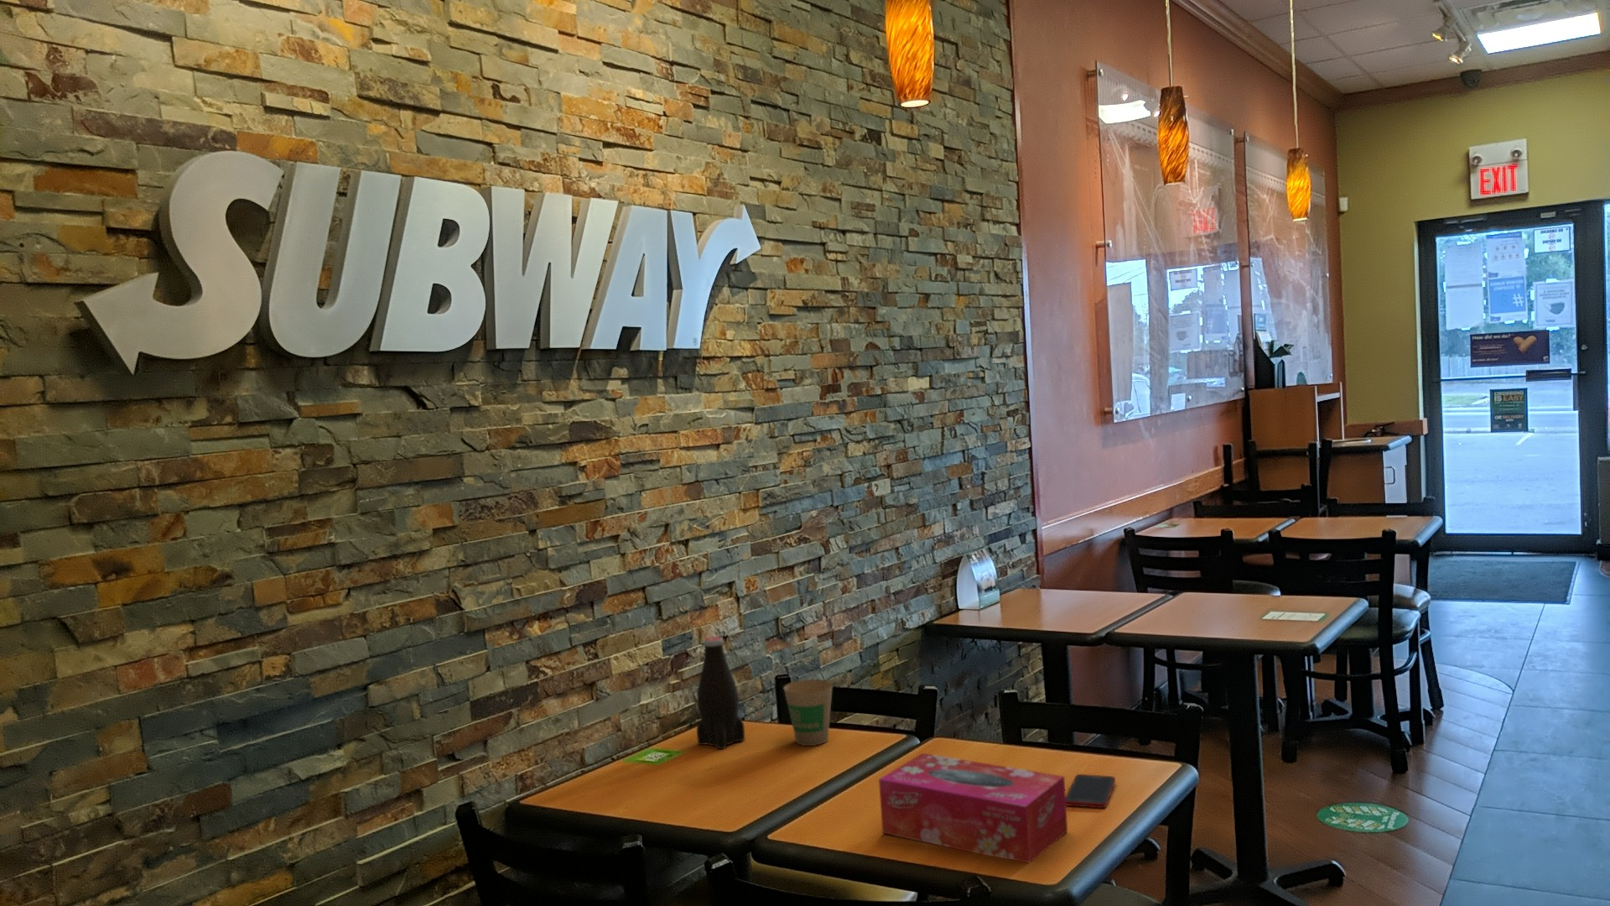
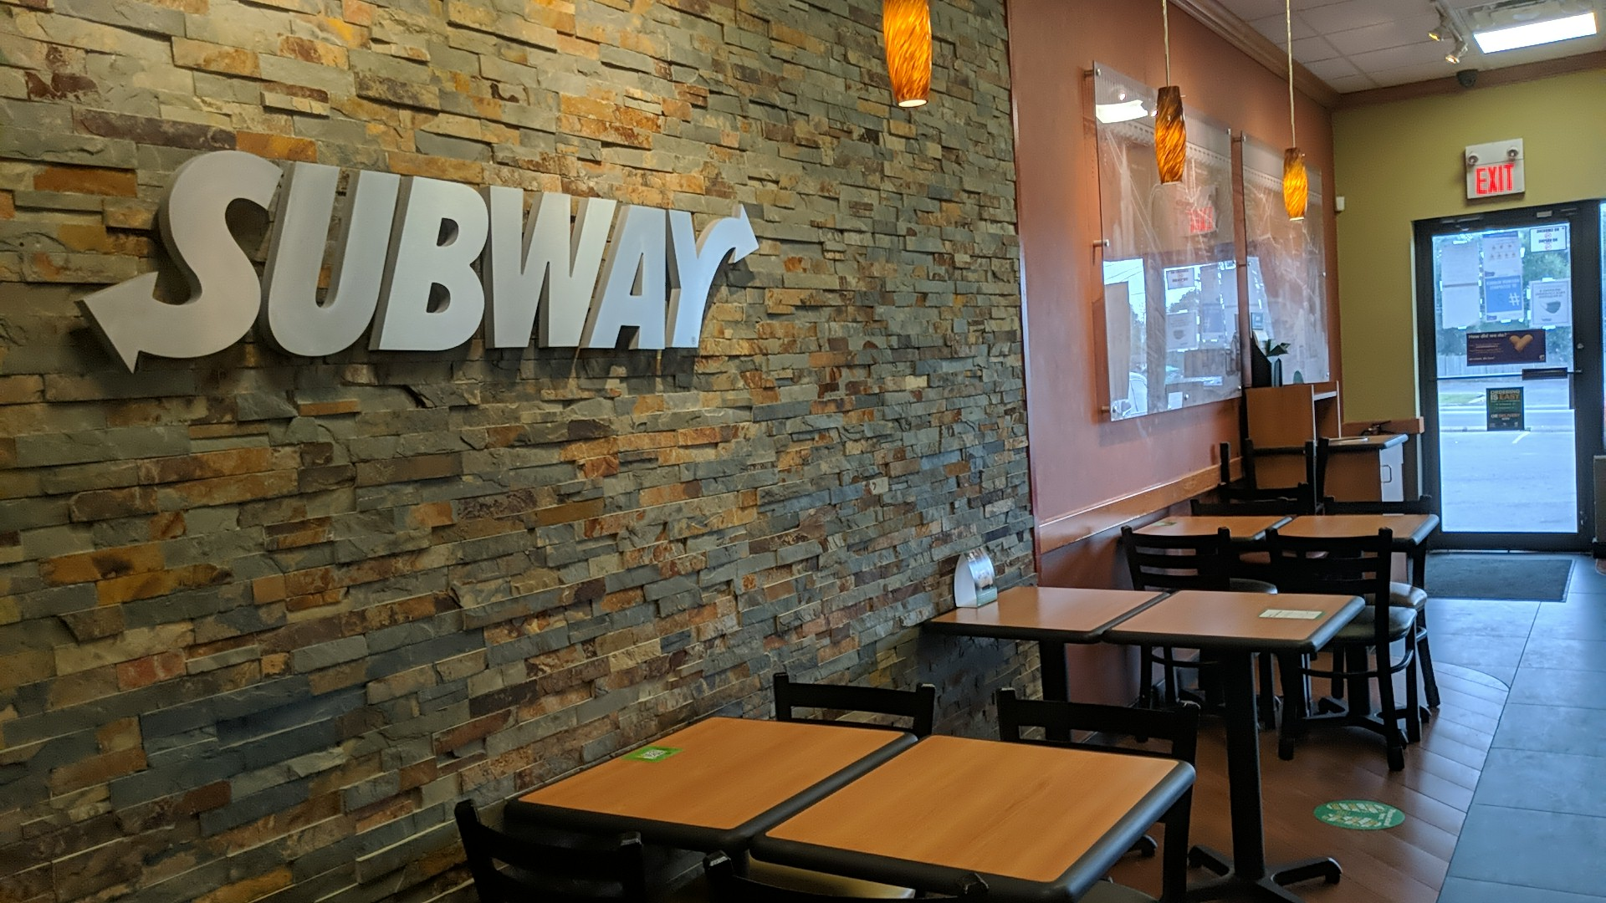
- paper cup [783,678,834,747]
- cell phone [1066,773,1116,809]
- tissue box [878,752,1068,864]
- soda bottle [696,636,745,750]
